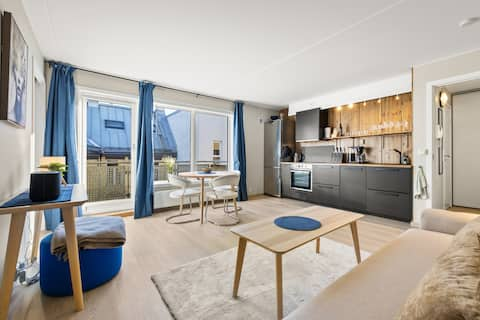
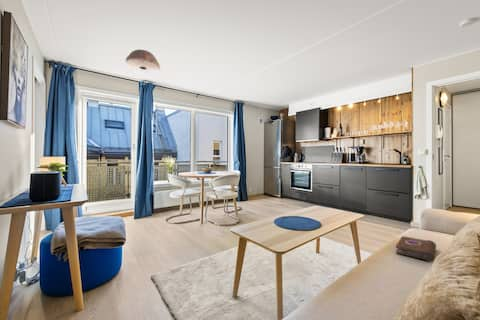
+ ceiling light [124,49,161,74]
+ book [395,235,437,263]
